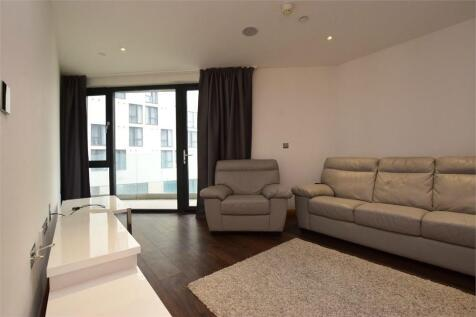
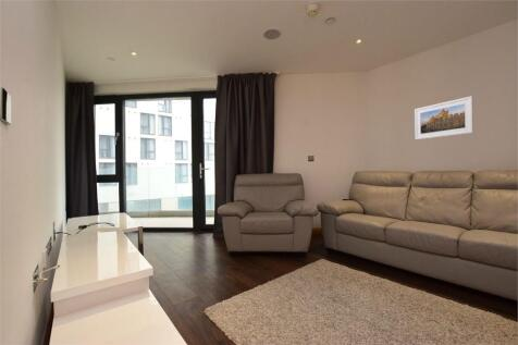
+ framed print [414,95,474,140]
